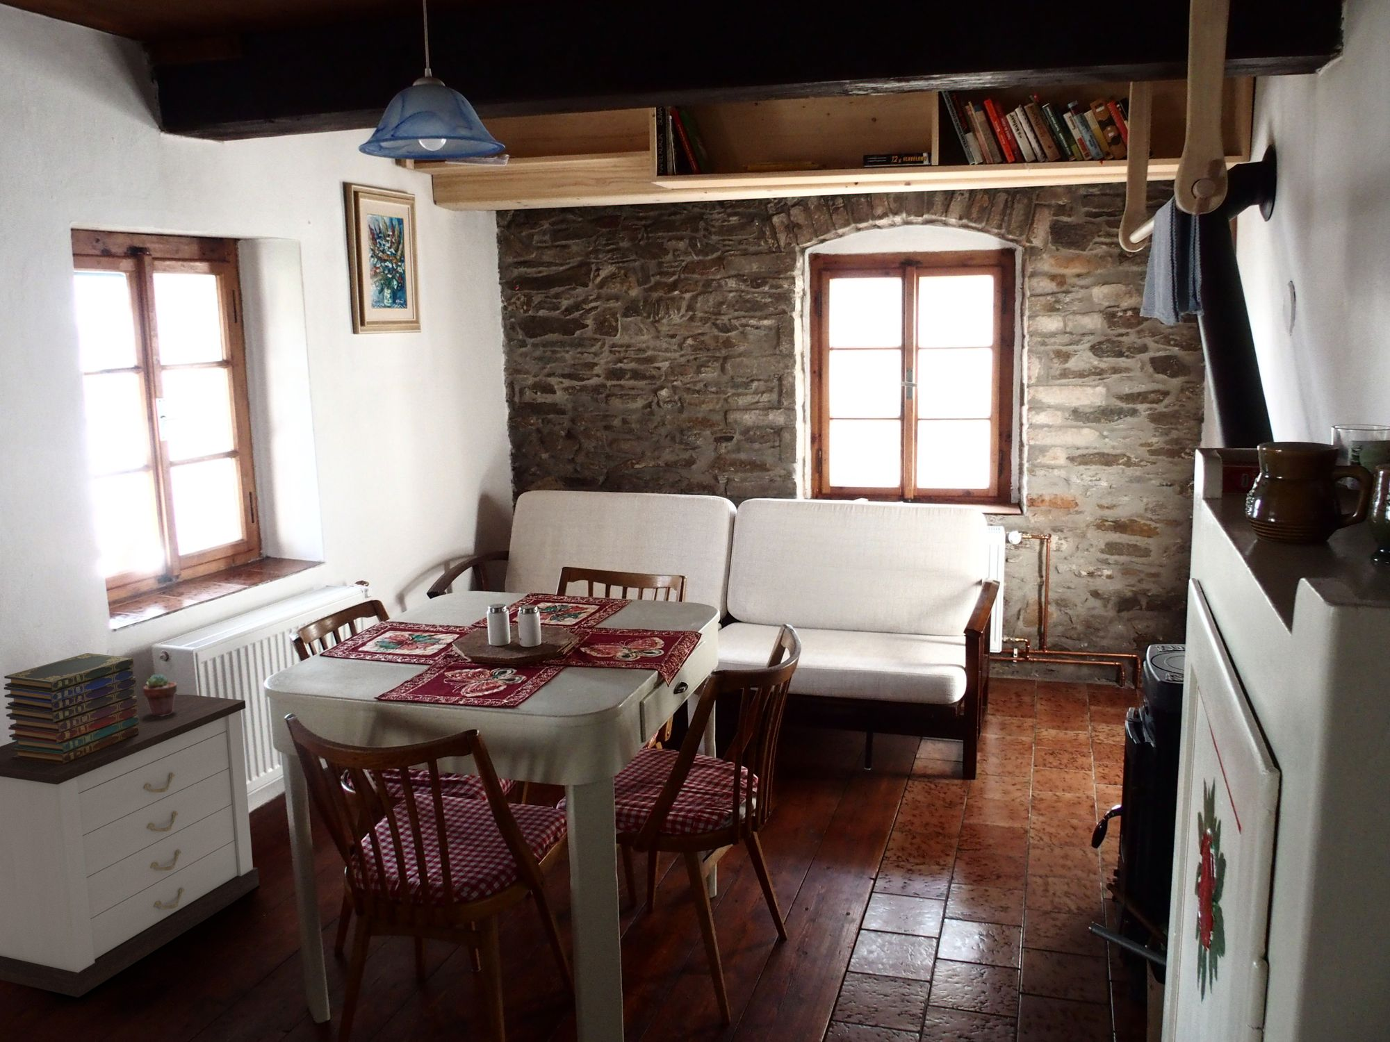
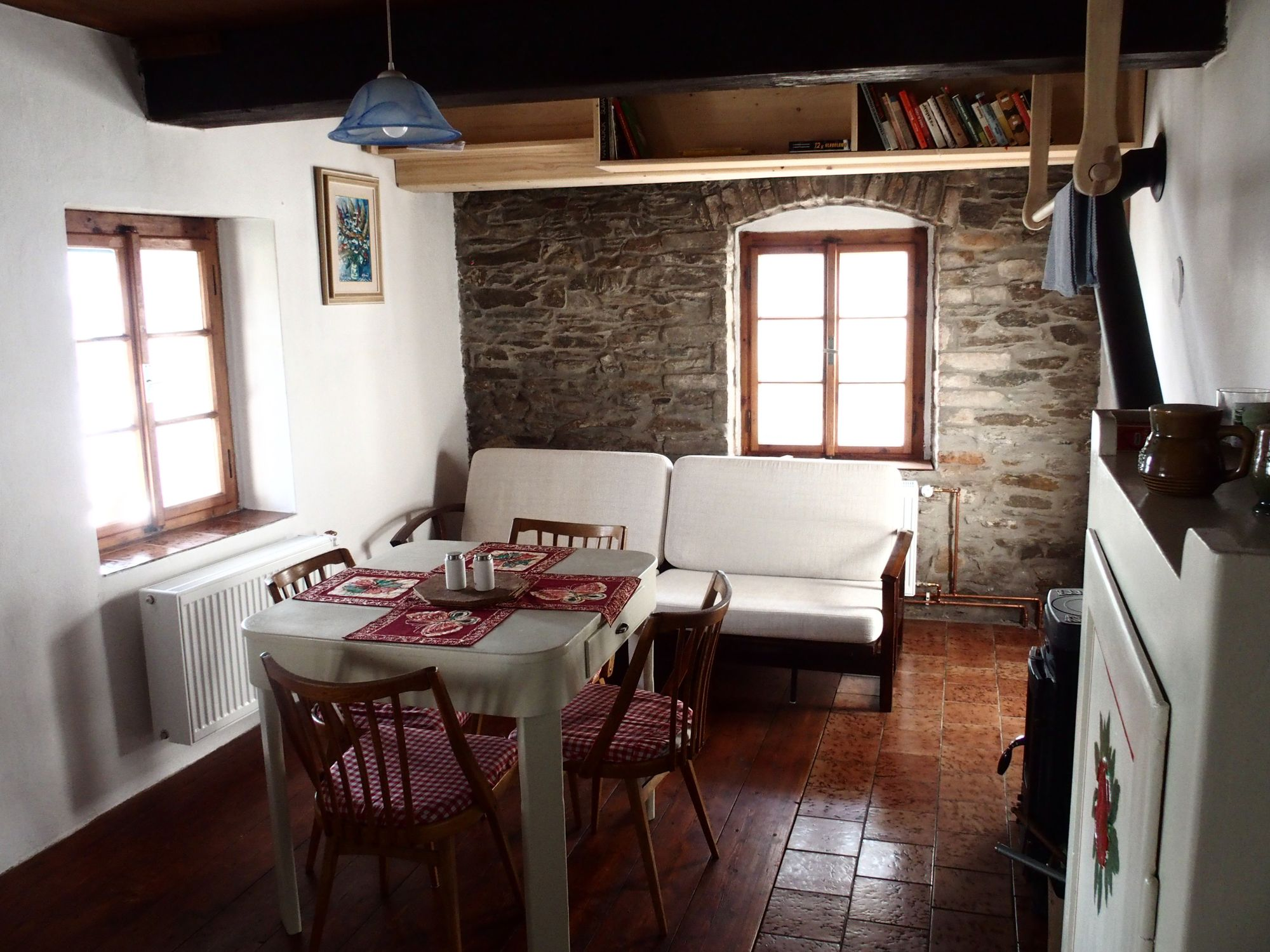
- nightstand [0,693,259,998]
- potted succulent [142,673,177,716]
- book stack [3,652,139,765]
